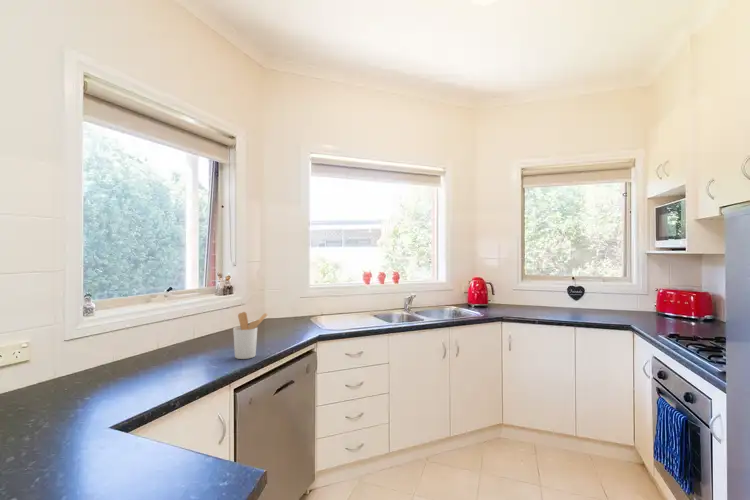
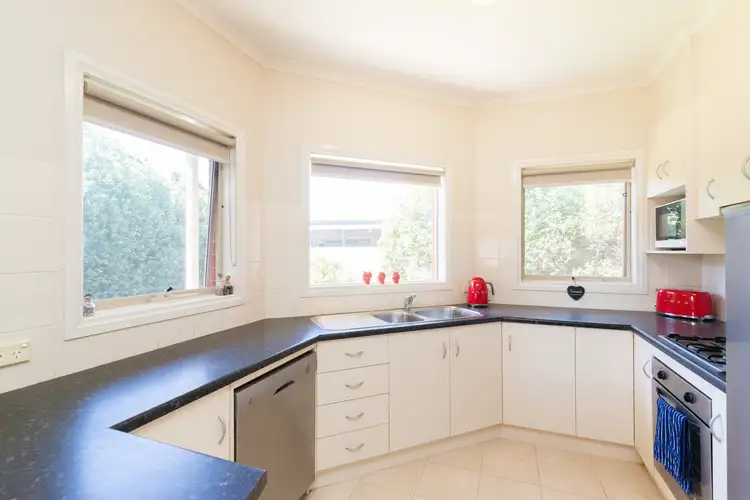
- utensil holder [232,311,268,360]
